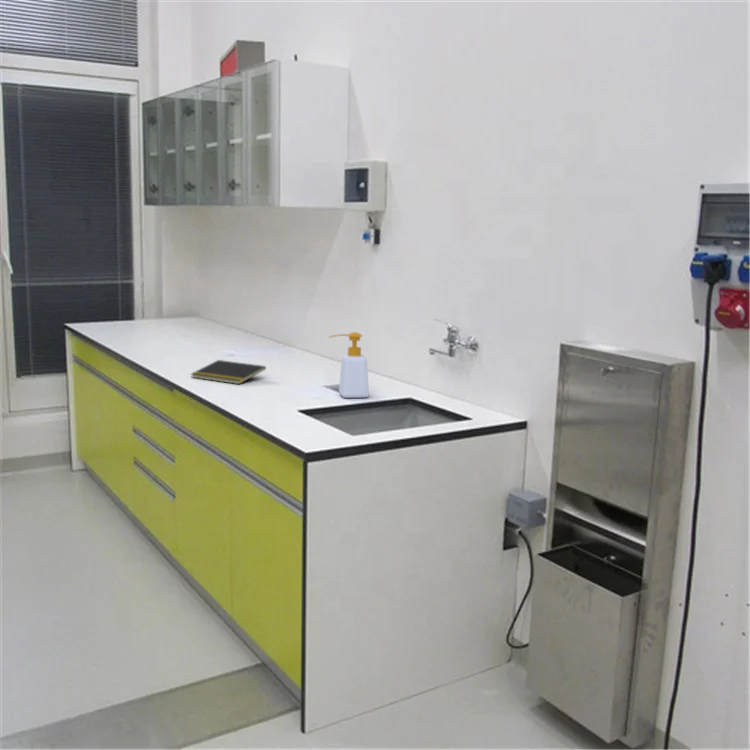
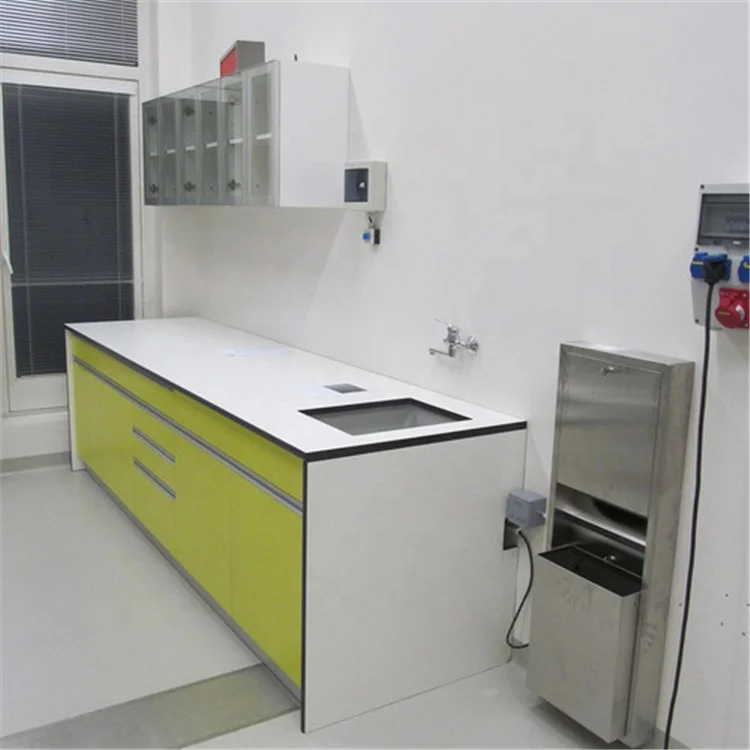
- soap bottle [328,331,370,399]
- notepad [190,359,267,385]
